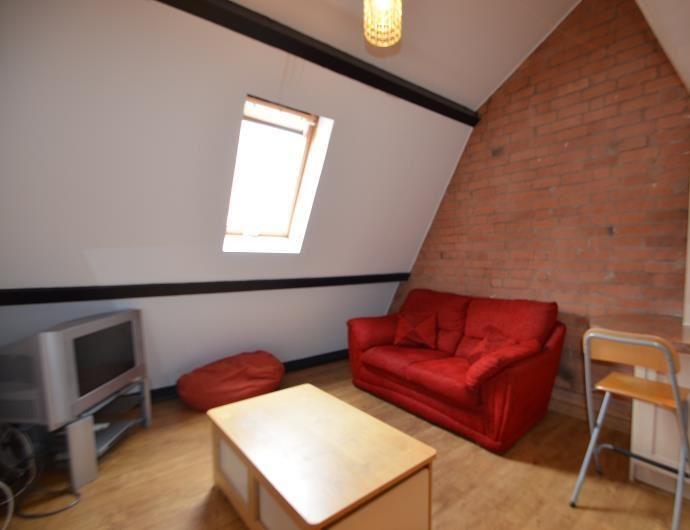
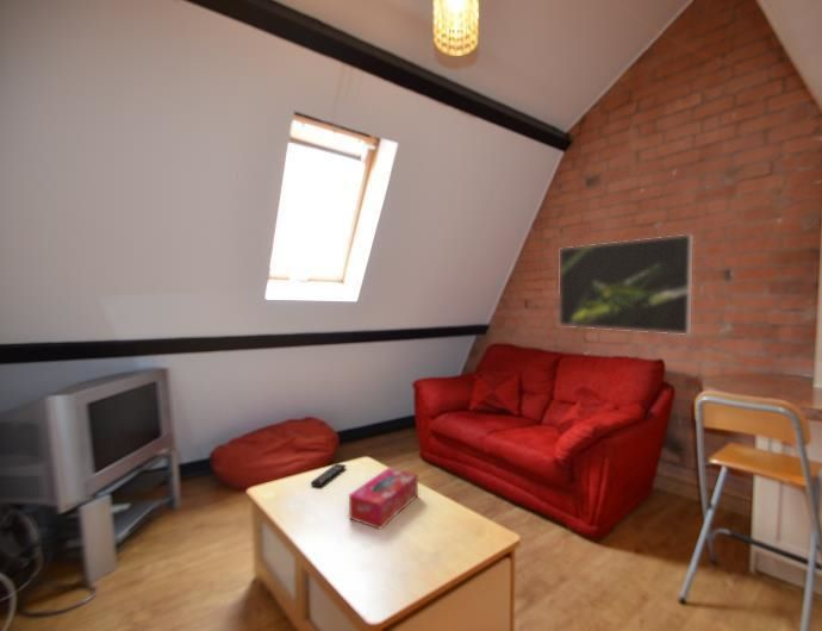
+ remote control [310,462,348,488]
+ tissue box [348,466,419,531]
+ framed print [558,233,695,336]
